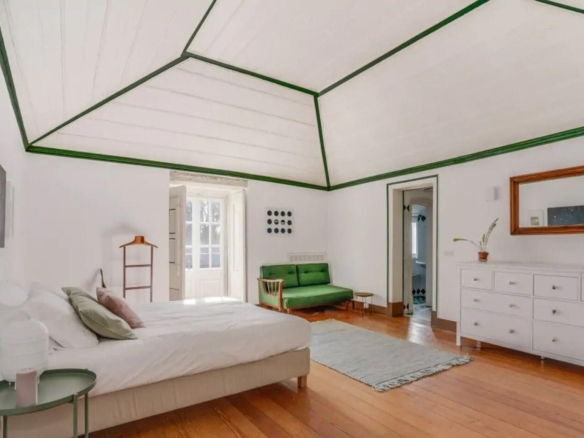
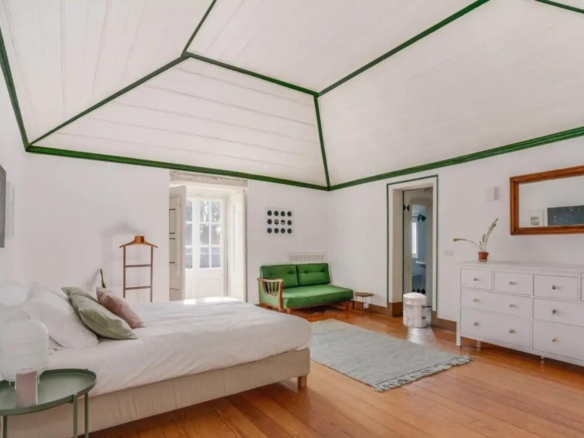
+ waste bin [402,292,429,329]
